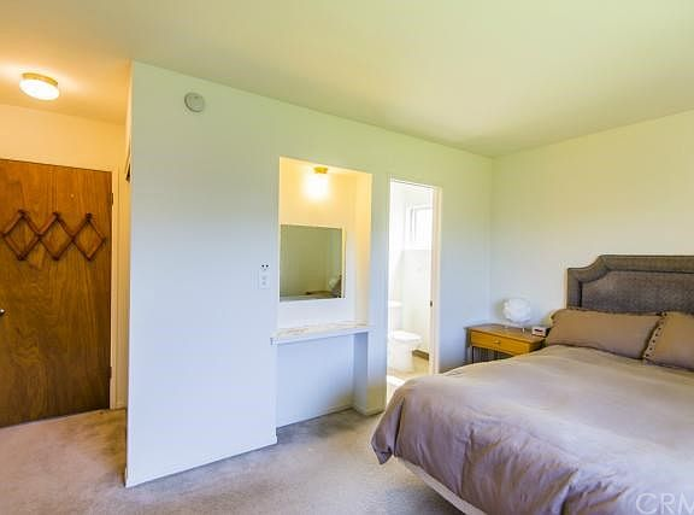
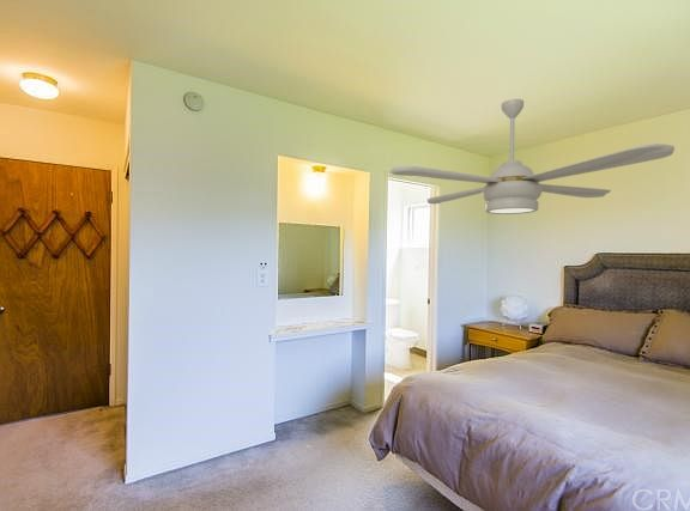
+ ceiling fan [388,98,676,215]
